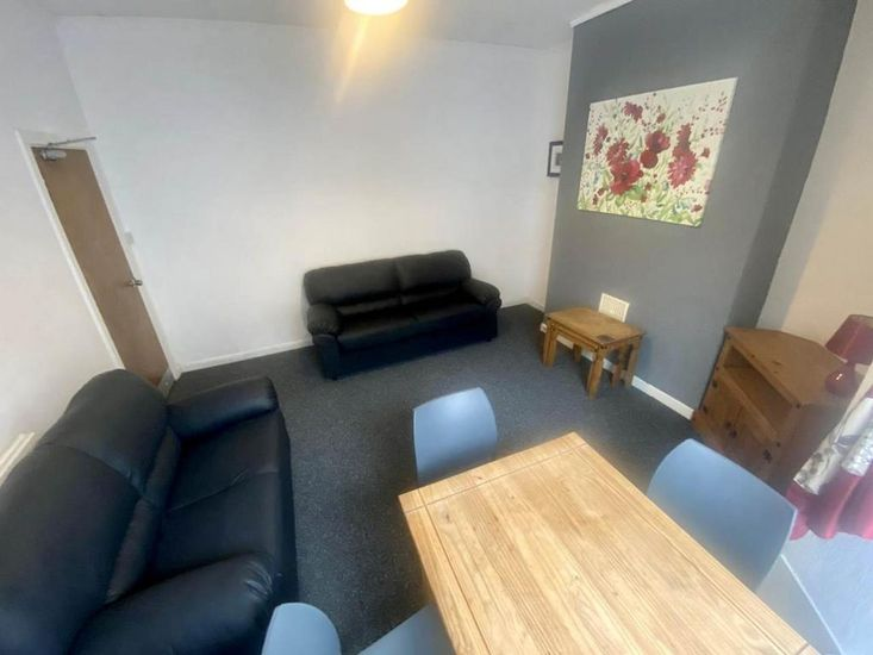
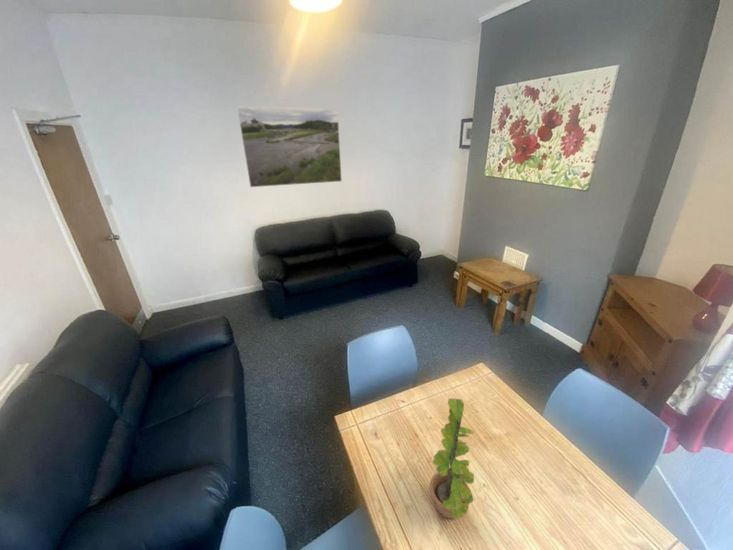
+ plant [429,398,475,520]
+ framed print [236,105,343,188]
